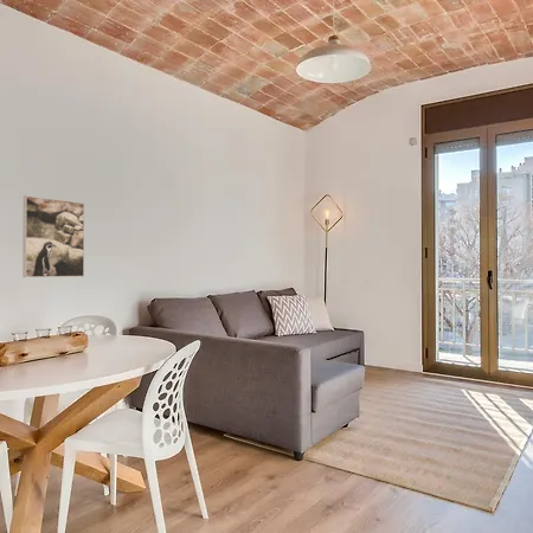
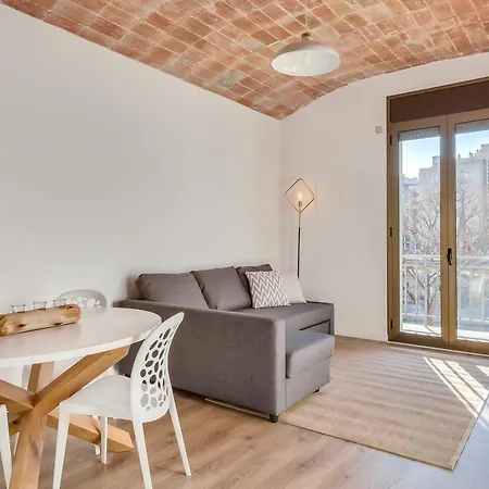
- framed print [23,194,85,278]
